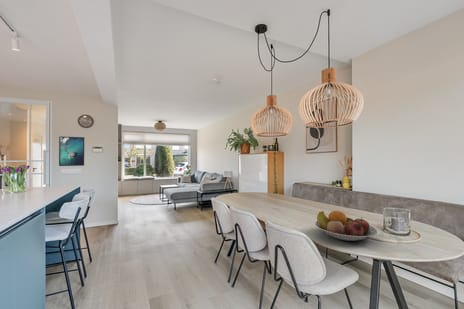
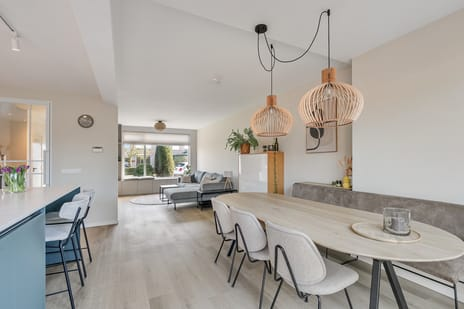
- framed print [58,135,85,167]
- fruit bowl [314,210,378,242]
